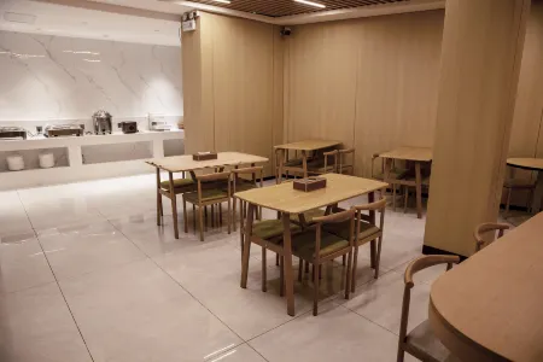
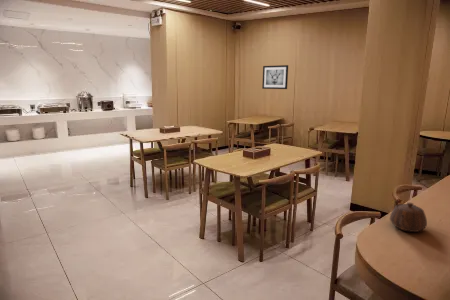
+ wall art [261,64,289,90]
+ teapot [389,201,428,233]
